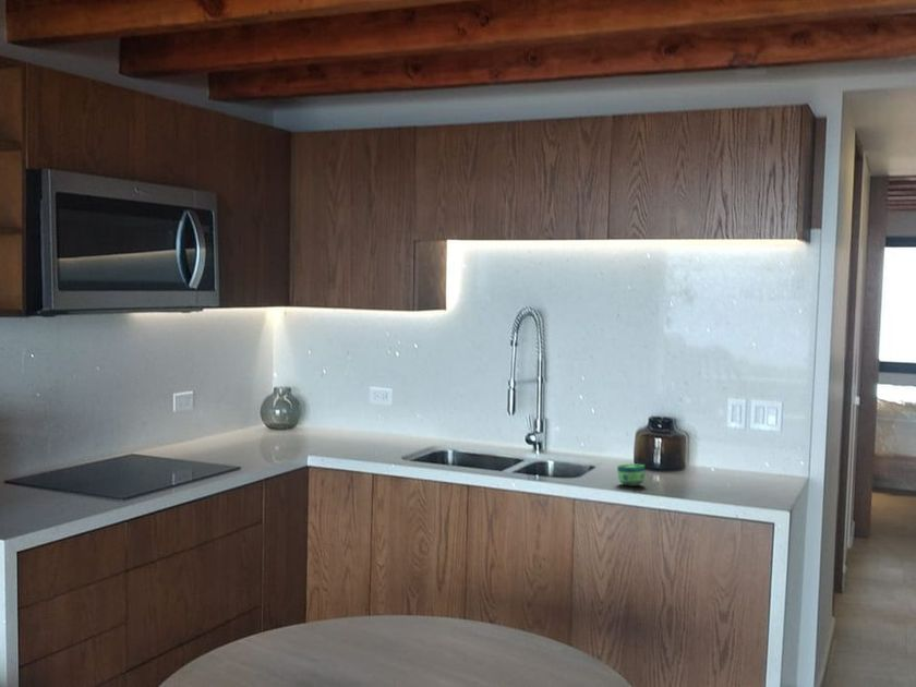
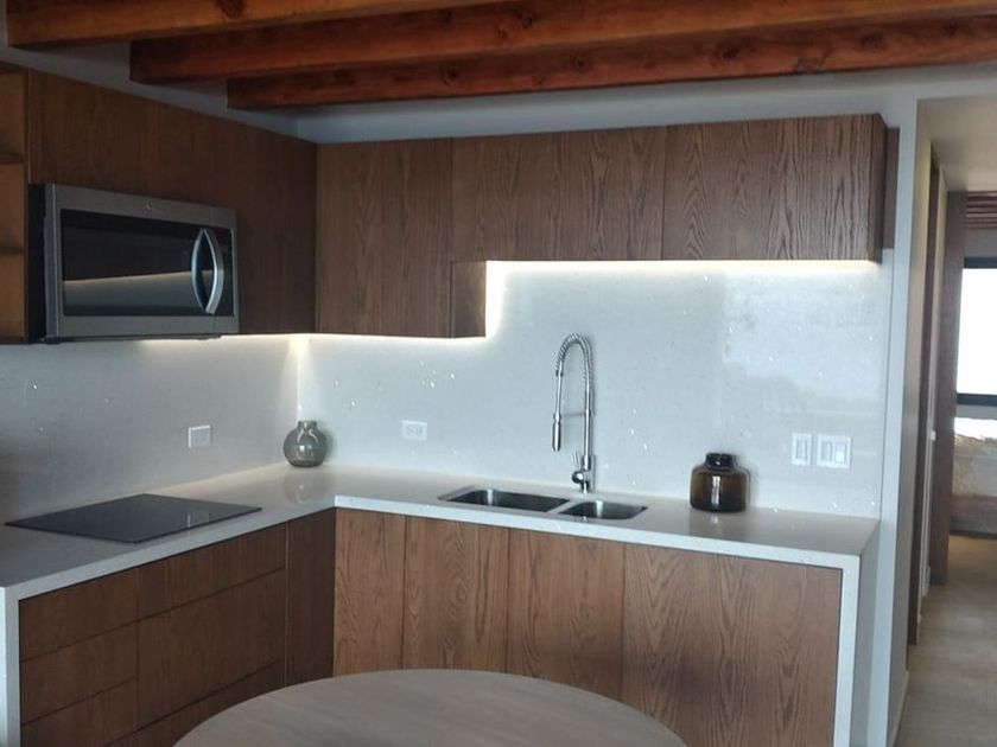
- cup [616,462,646,486]
